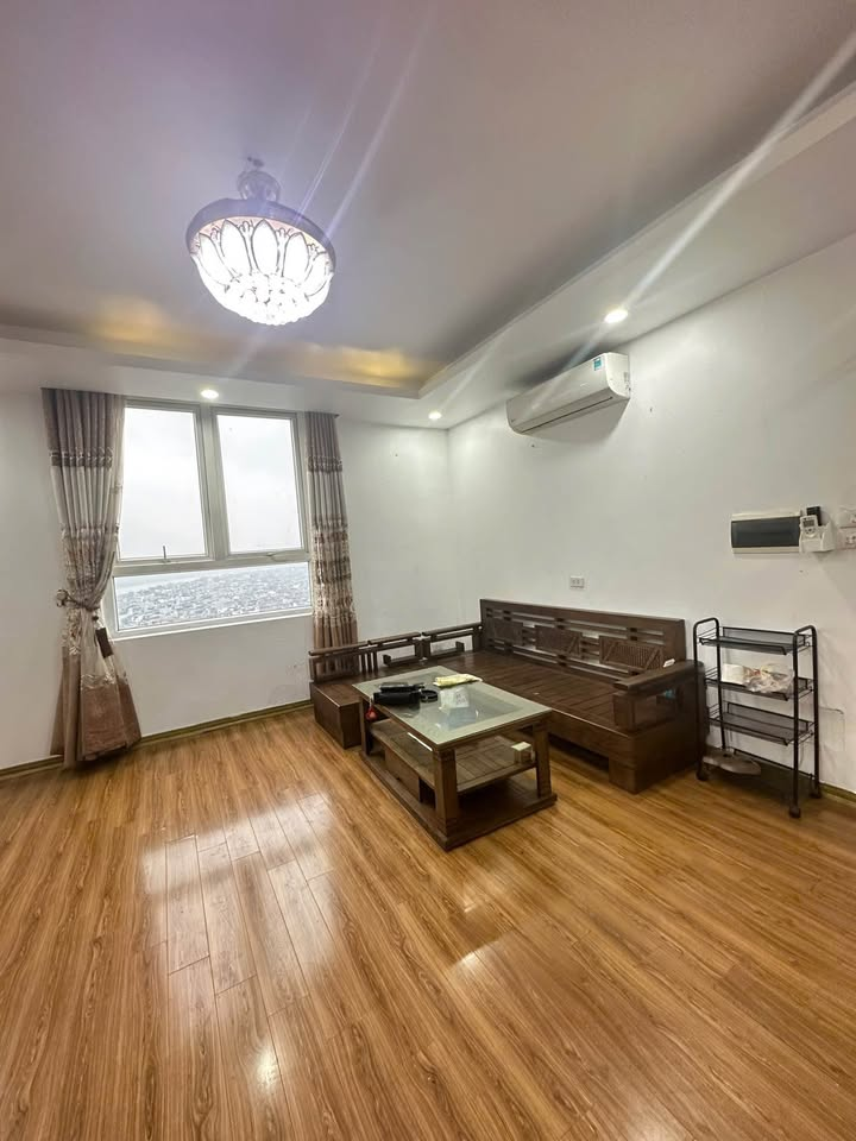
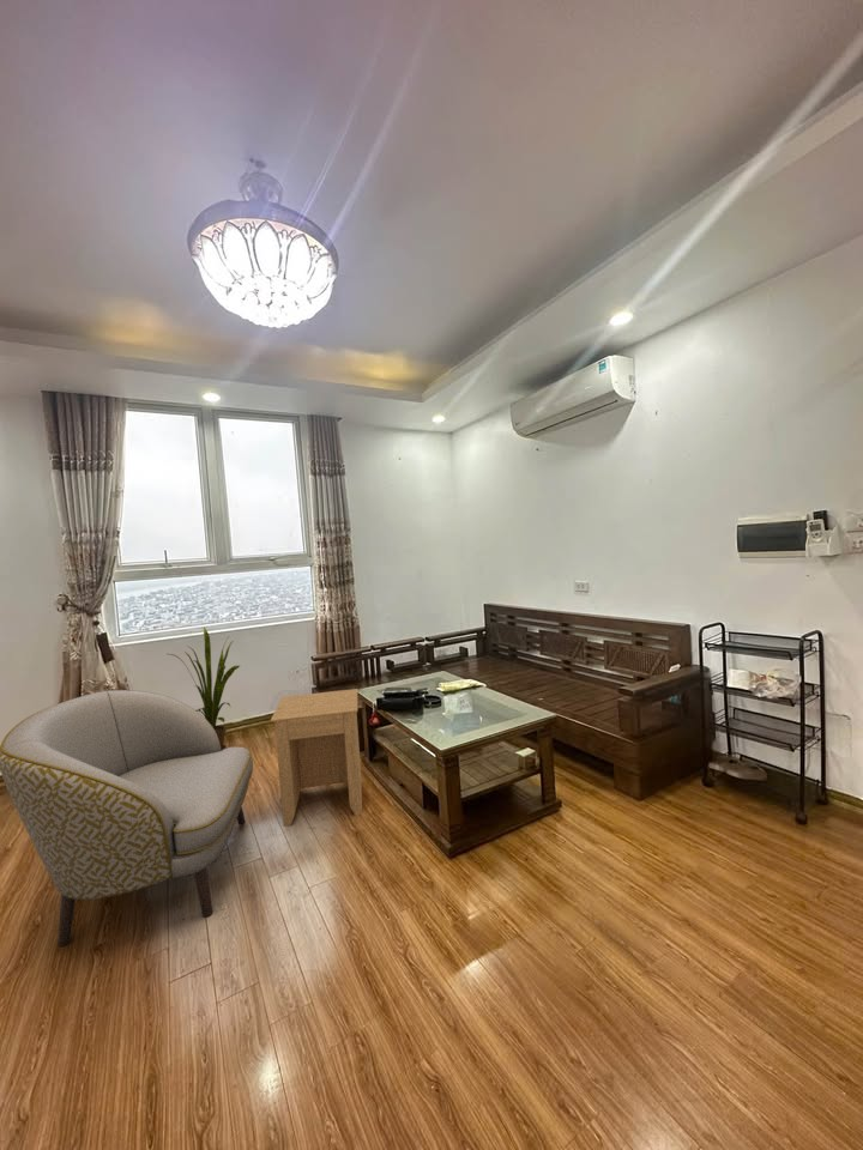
+ armchair [0,689,254,948]
+ house plant [168,627,241,751]
+ side table [270,688,363,828]
